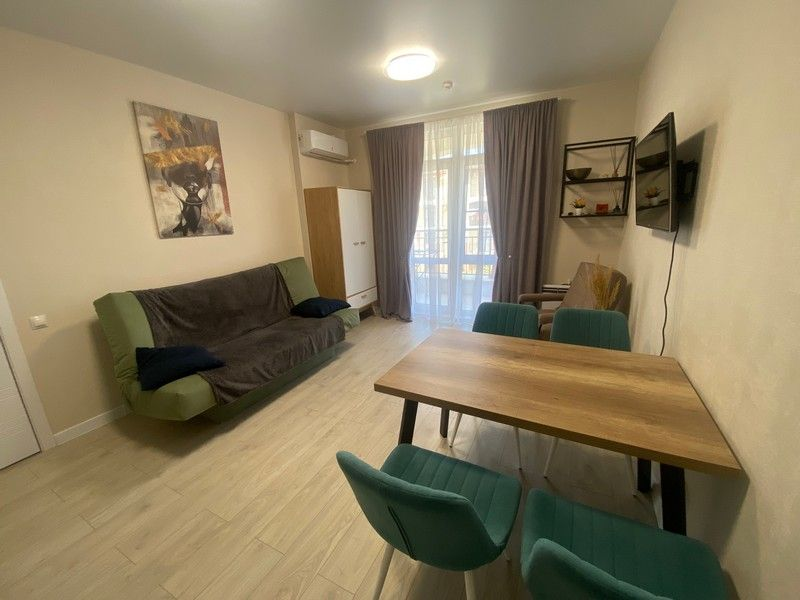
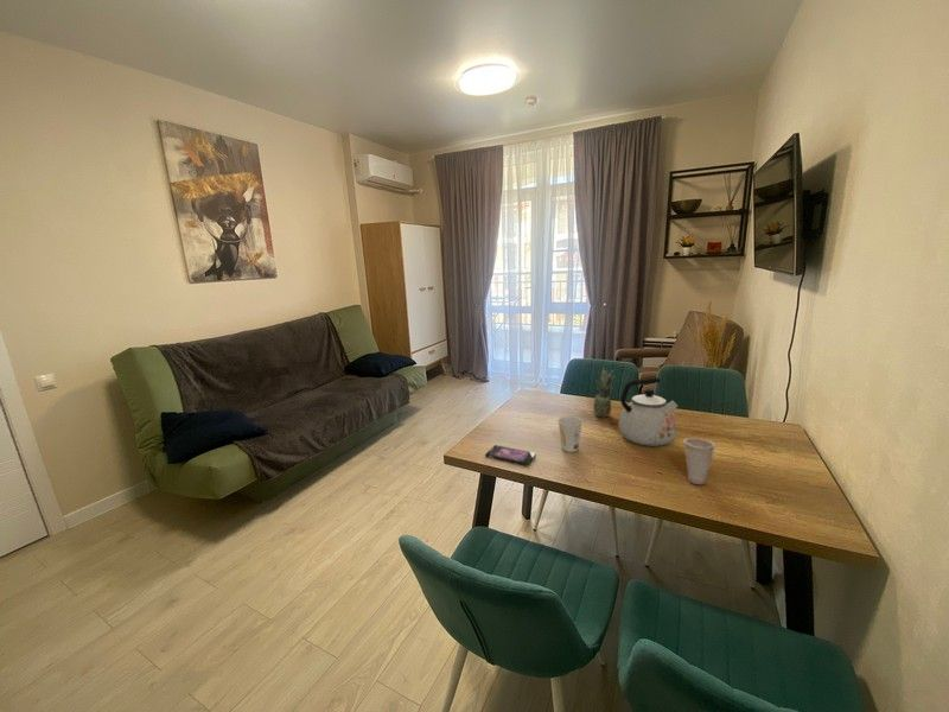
+ cup [682,437,716,485]
+ smartphone [484,444,537,468]
+ fruit [592,367,616,419]
+ kettle [618,377,679,447]
+ cup [558,415,584,453]
